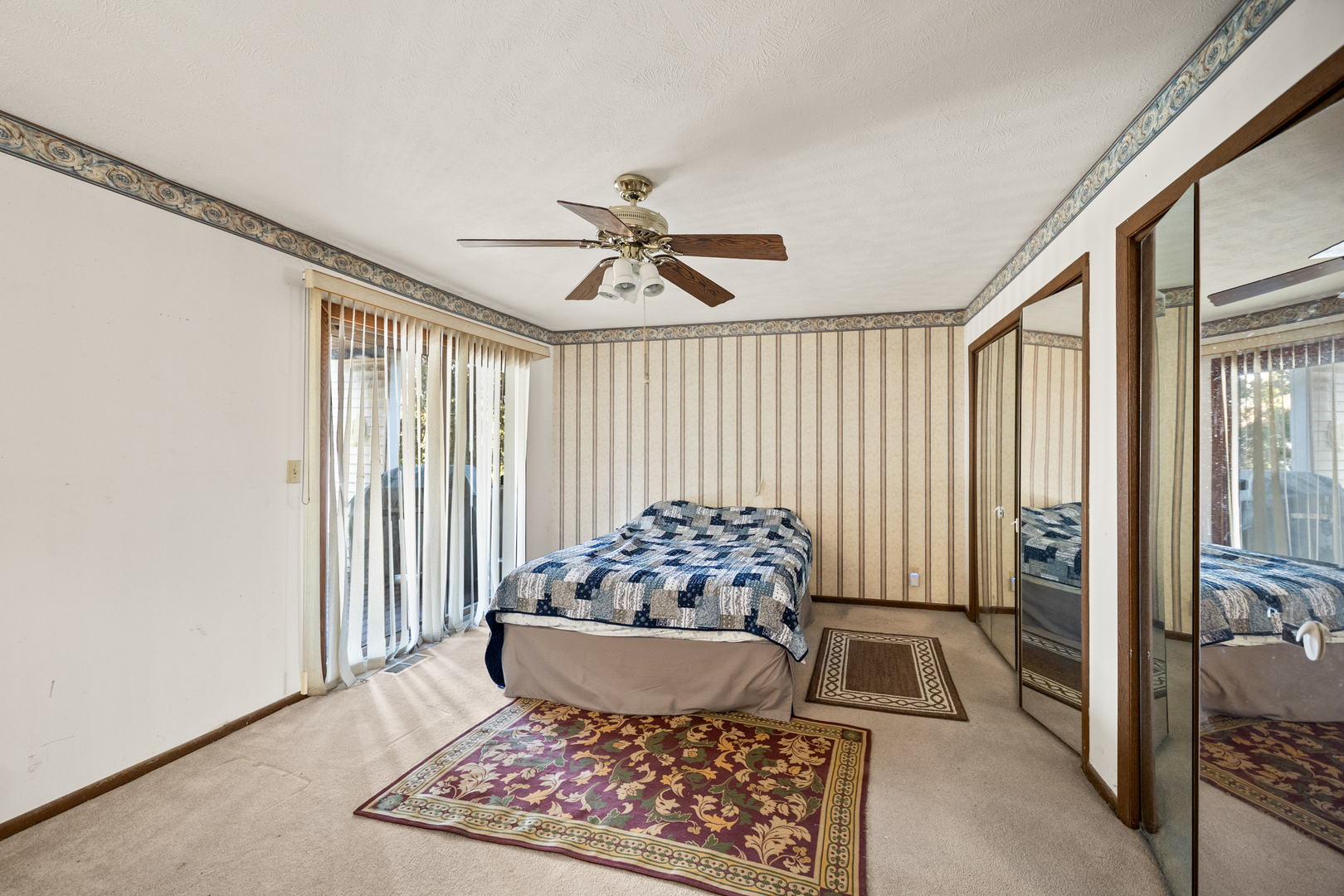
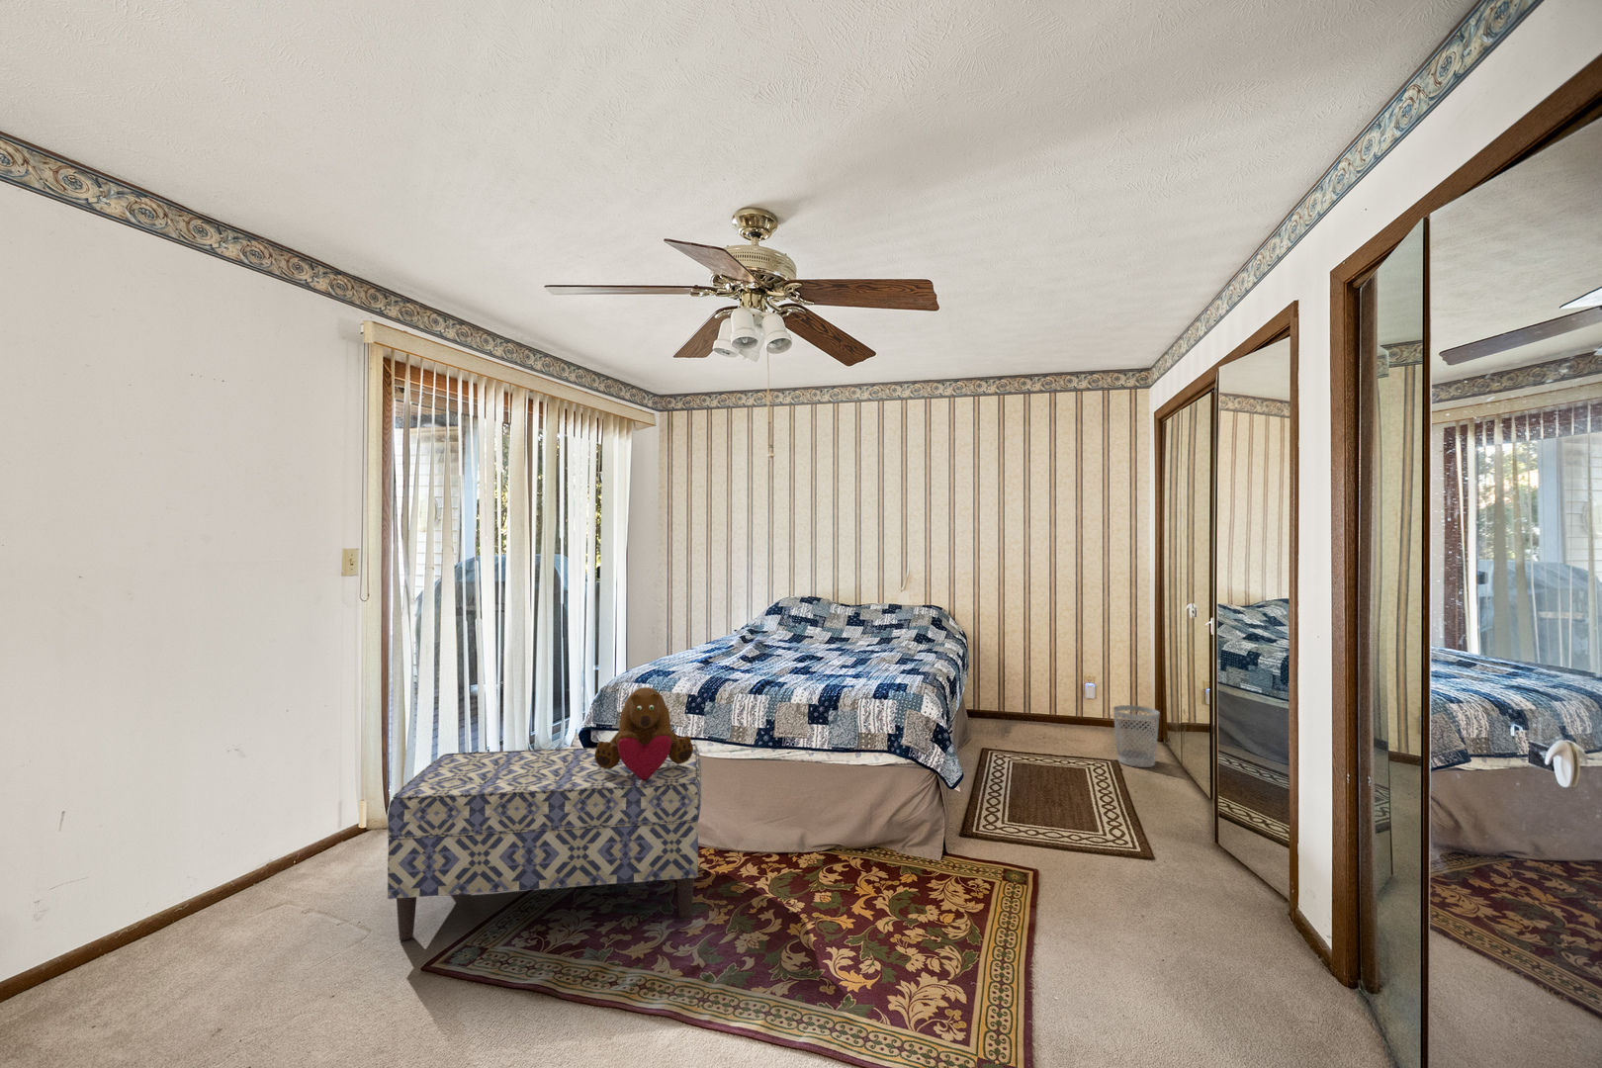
+ bench [386,743,702,942]
+ wastebasket [1112,704,1161,769]
+ bear [595,687,694,781]
